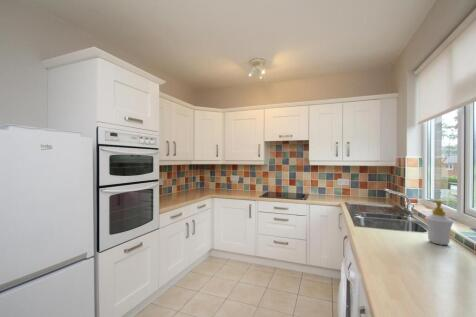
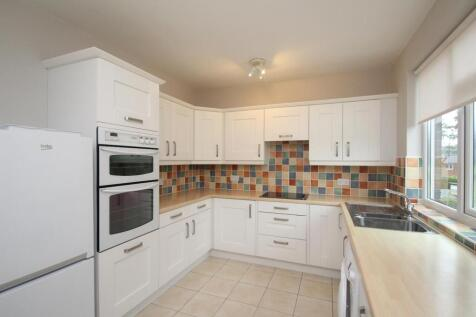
- soap bottle [424,199,455,246]
